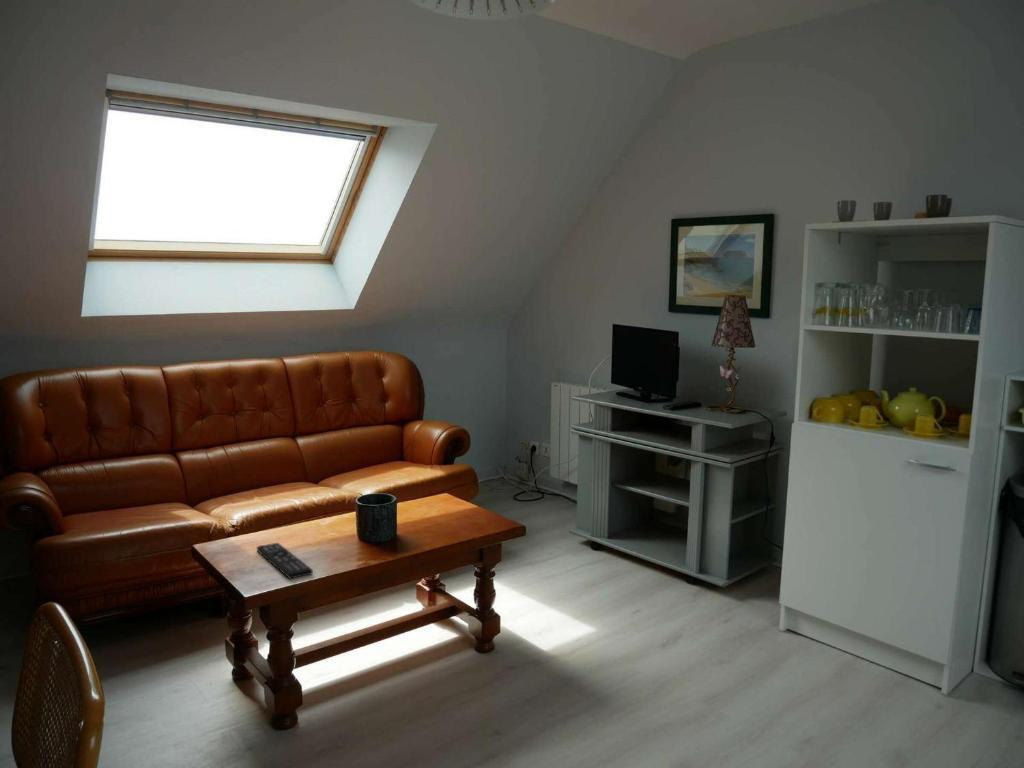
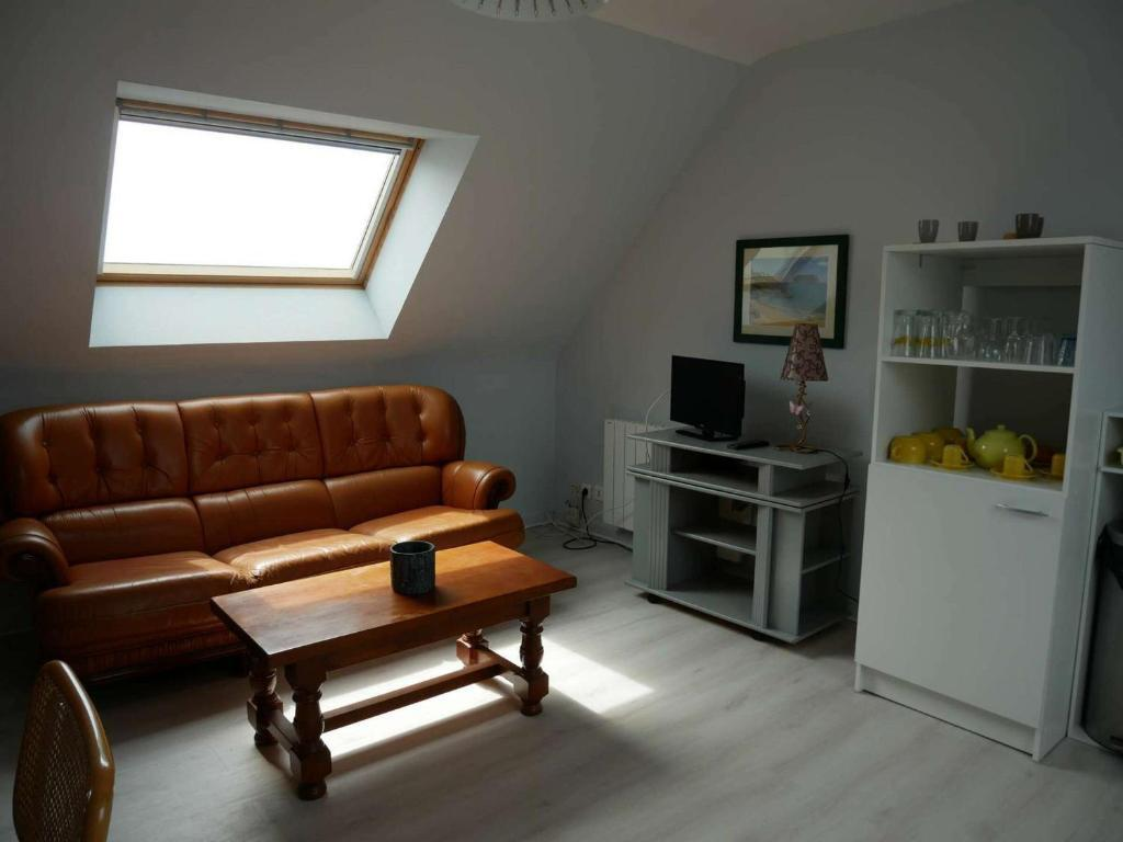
- remote control [256,542,314,580]
